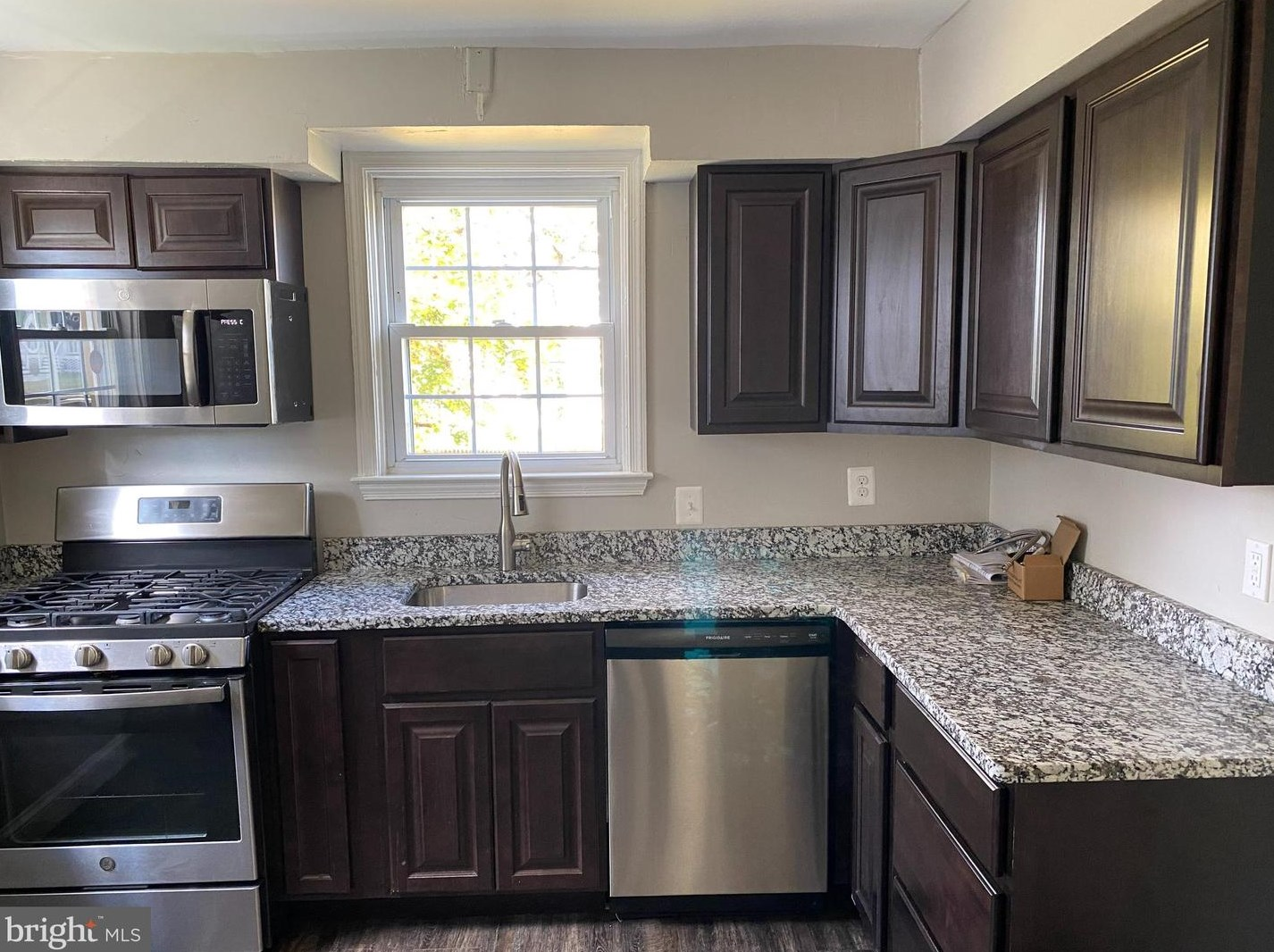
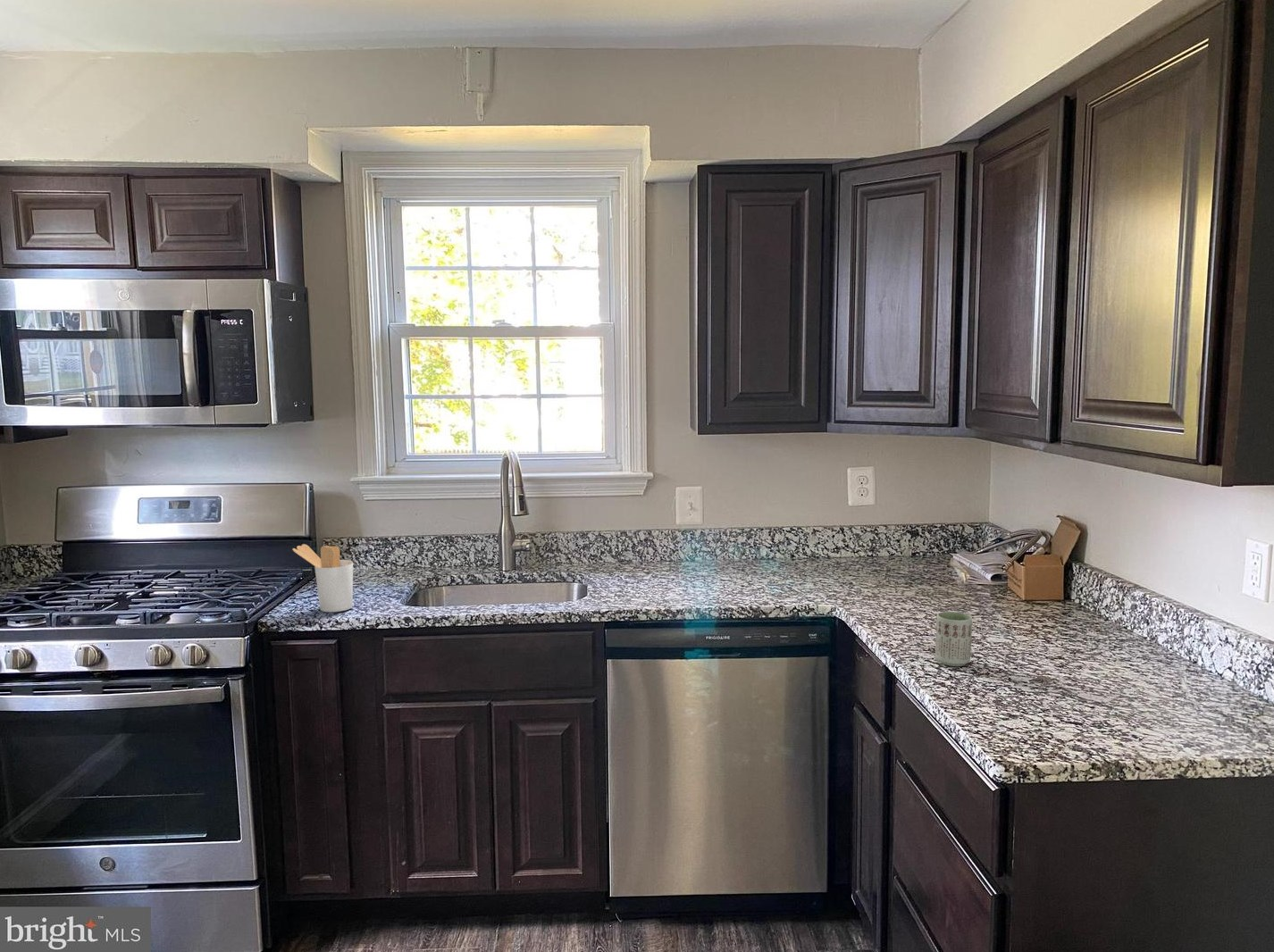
+ utensil holder [291,543,354,613]
+ cup [935,611,973,667]
